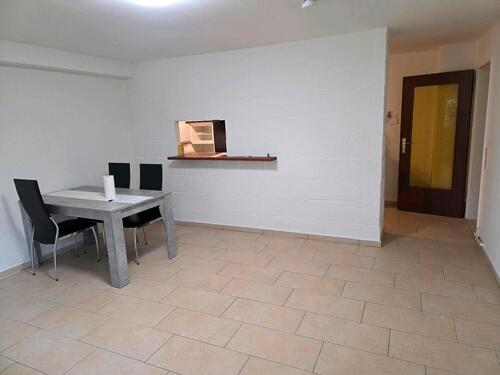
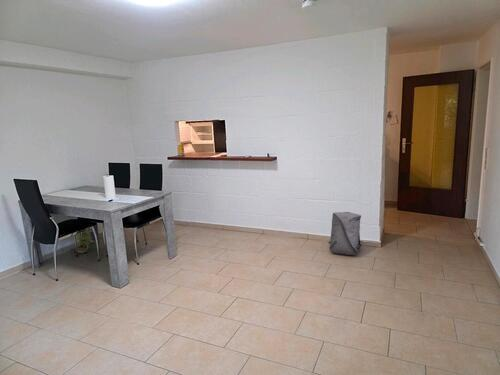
+ backpack [328,211,363,256]
+ potted plant [70,228,97,254]
